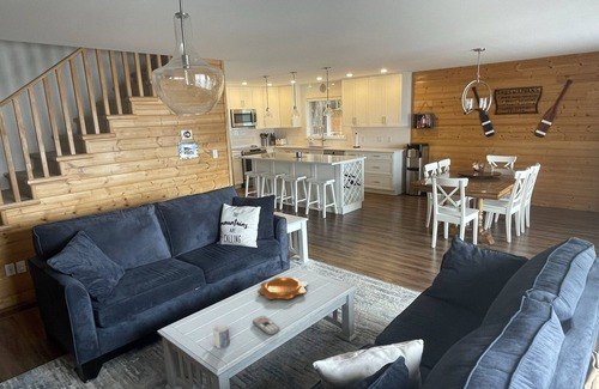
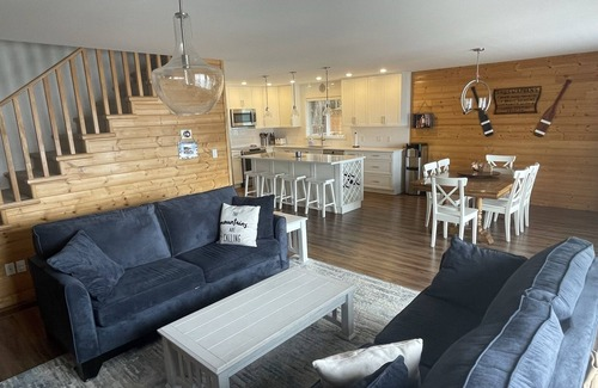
- remote control [252,315,280,336]
- mug [205,323,231,350]
- decorative bowl [256,276,309,300]
